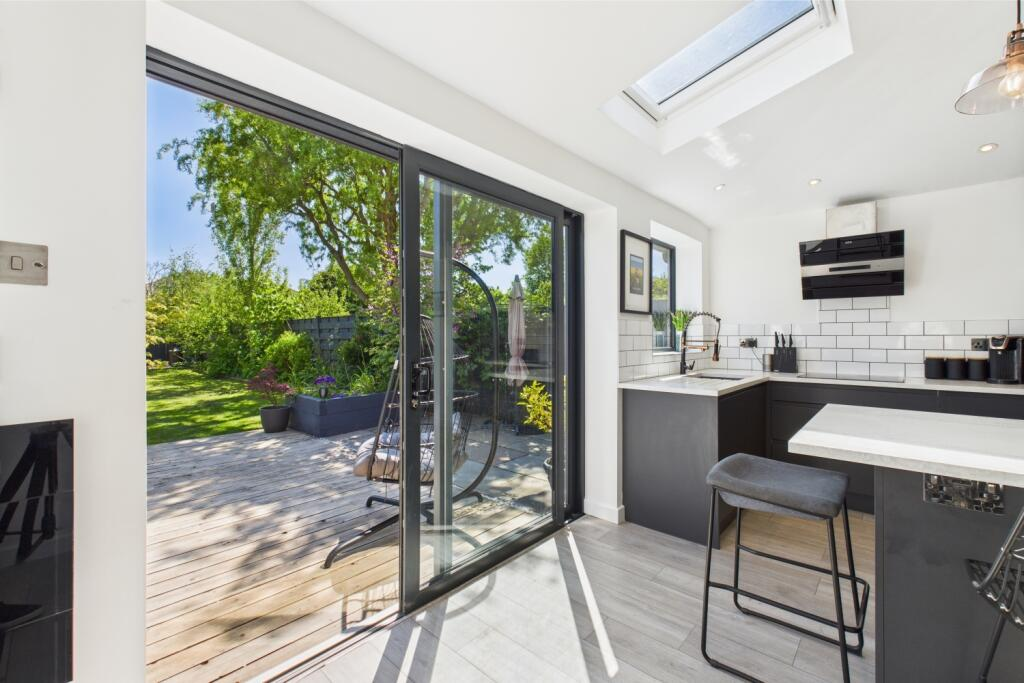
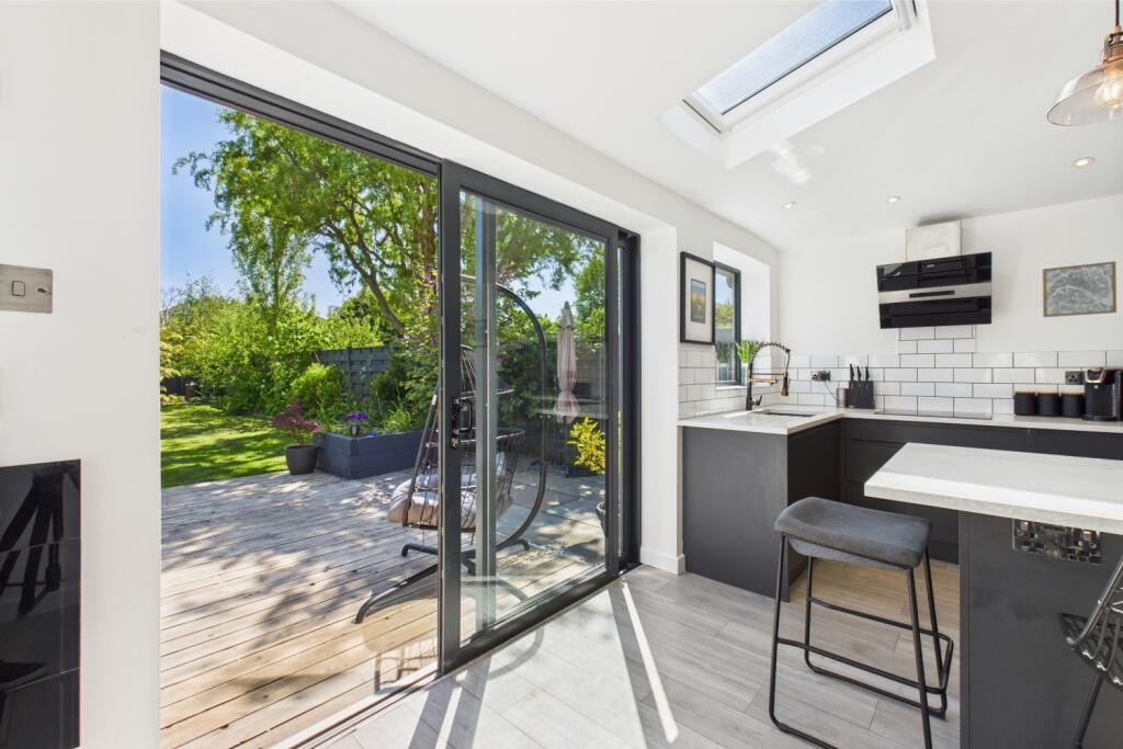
+ wall art [1042,260,1118,318]
